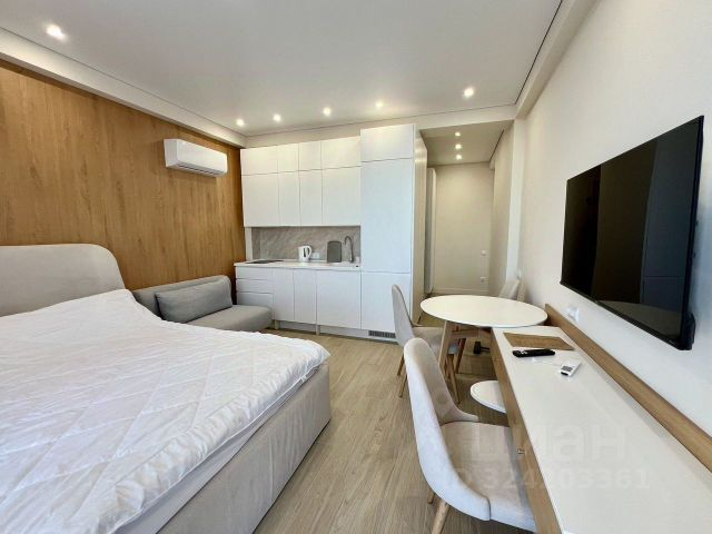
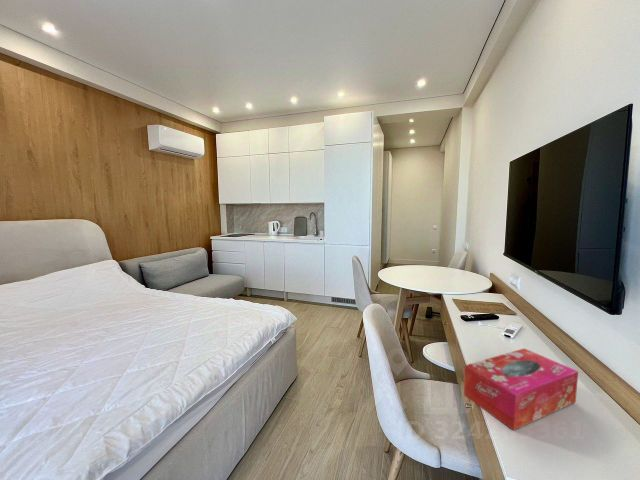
+ tissue box [463,347,579,431]
